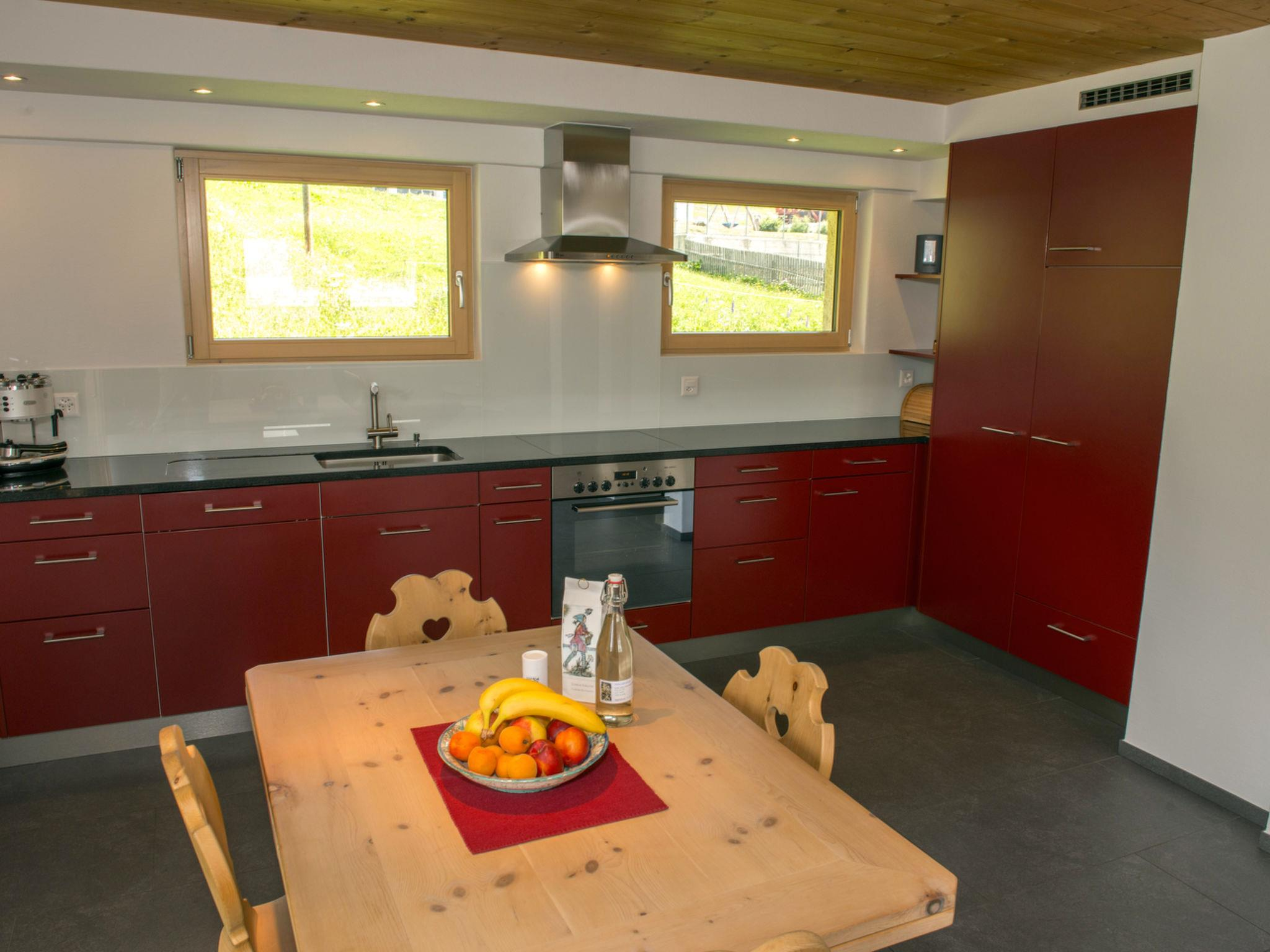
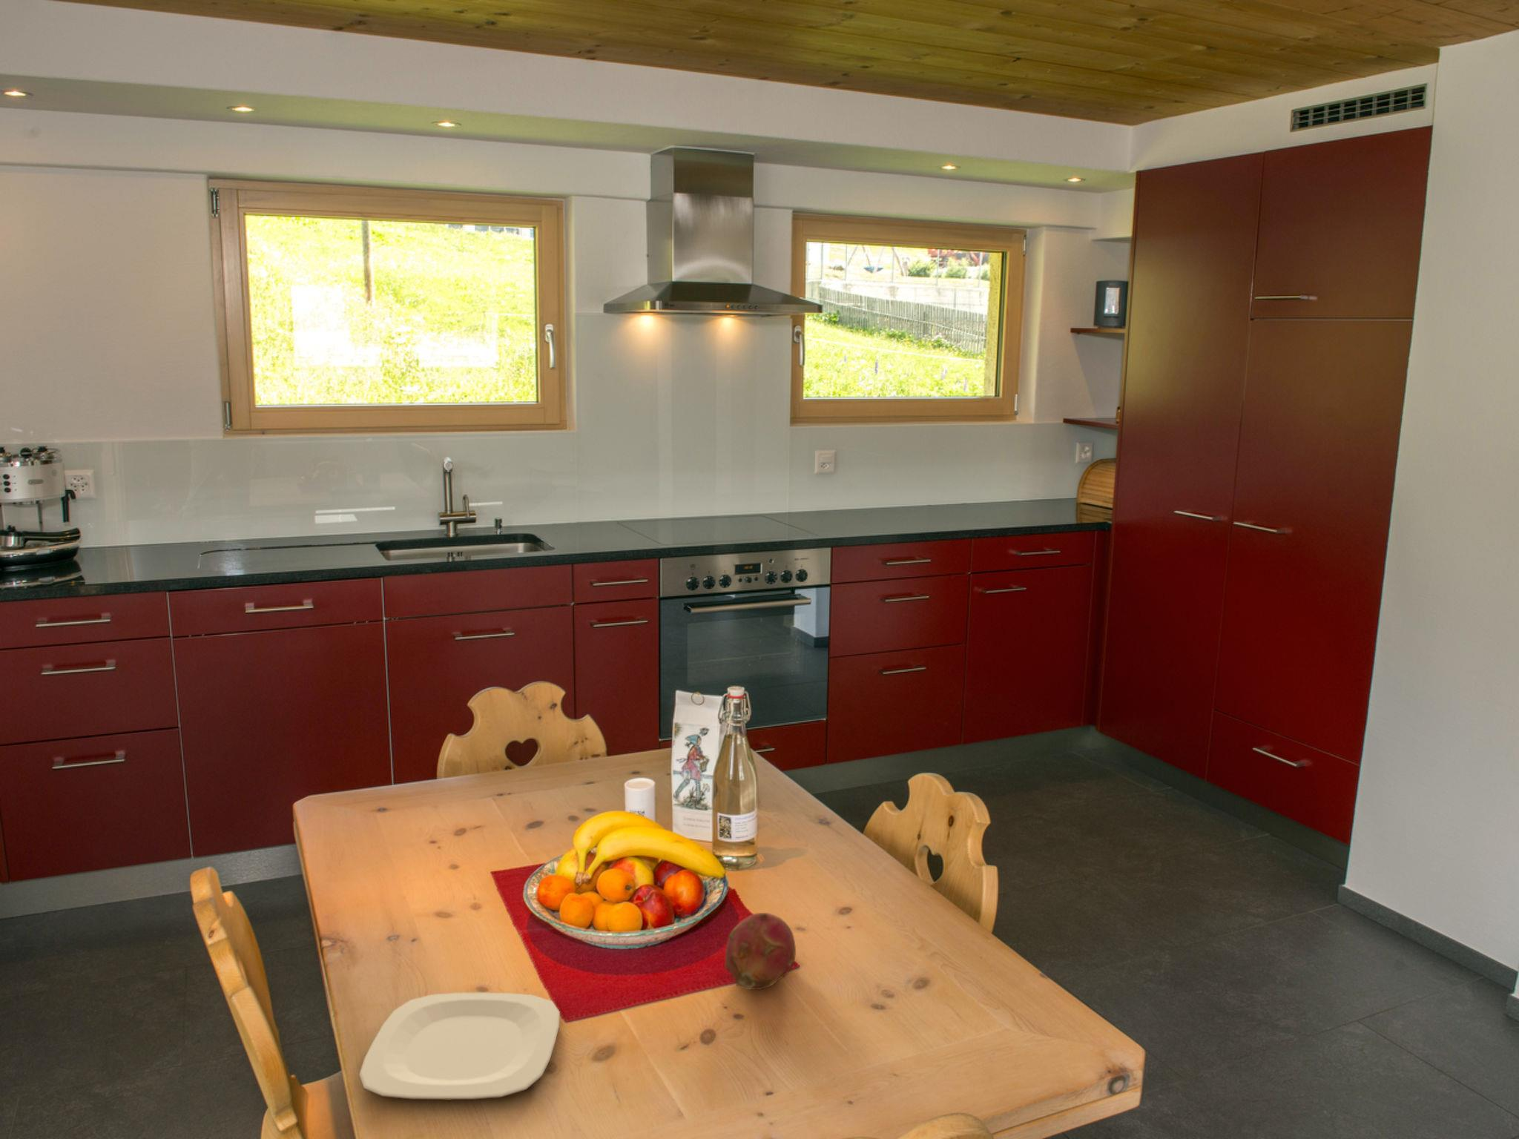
+ plate [359,992,561,1101]
+ fruit [725,912,797,991]
